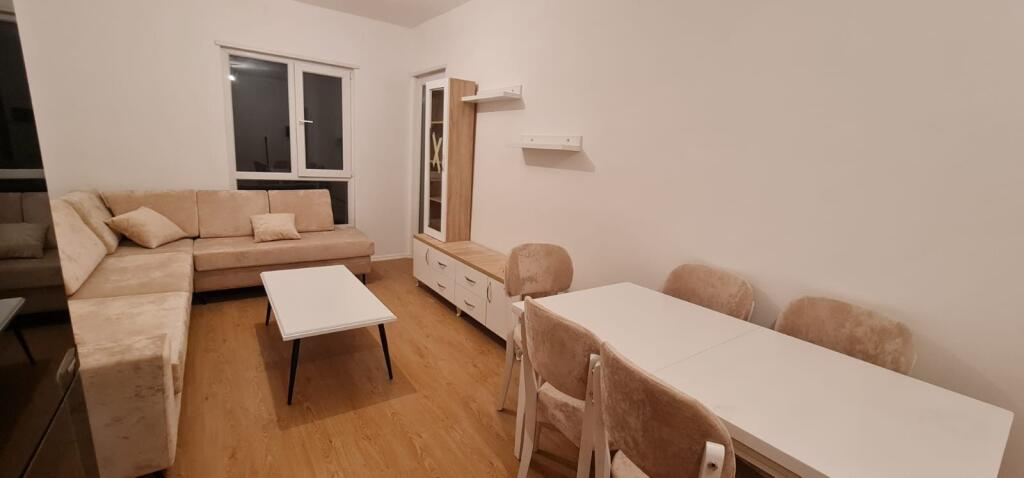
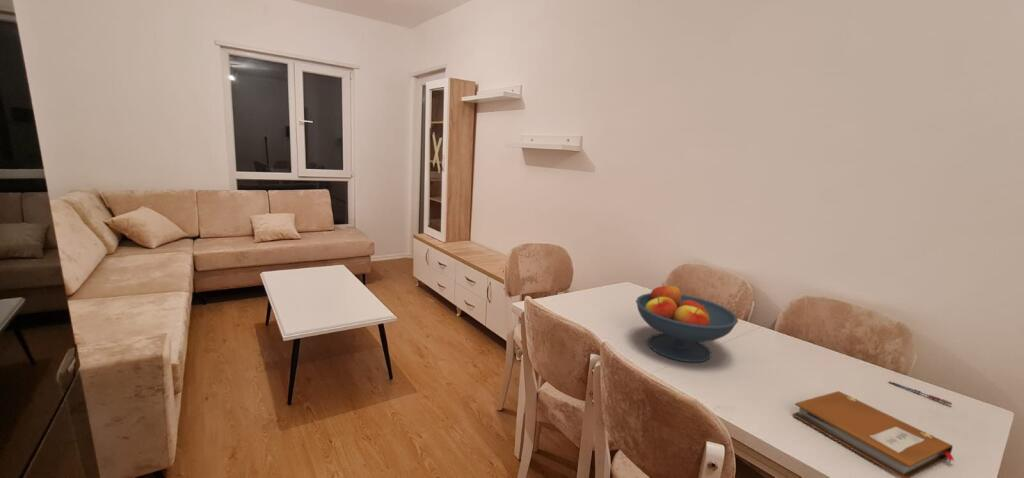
+ notebook [792,390,955,478]
+ pen [888,380,953,406]
+ fruit bowl [635,282,739,363]
